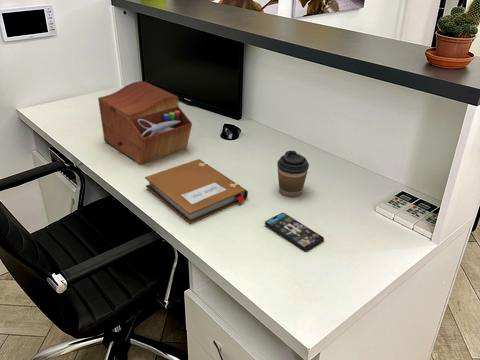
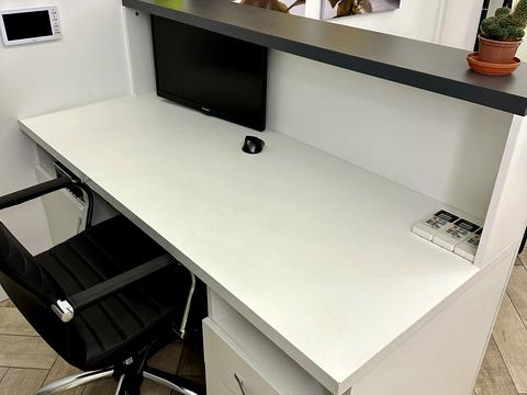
- smartphone [264,212,325,252]
- coffee cup [276,150,310,198]
- notebook [144,158,249,225]
- sewing box [97,80,193,165]
